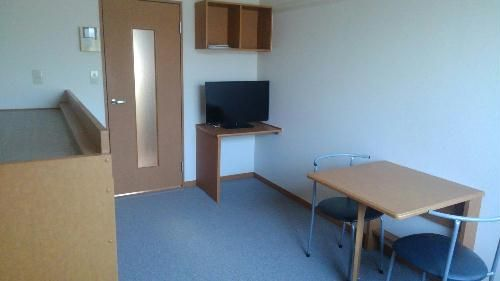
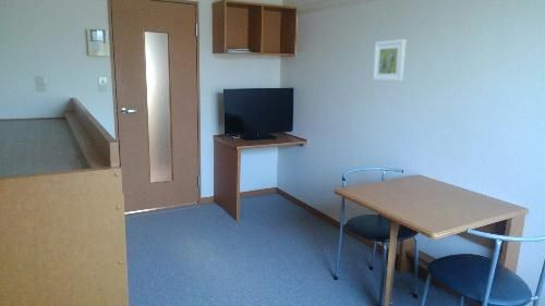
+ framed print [372,38,407,83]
